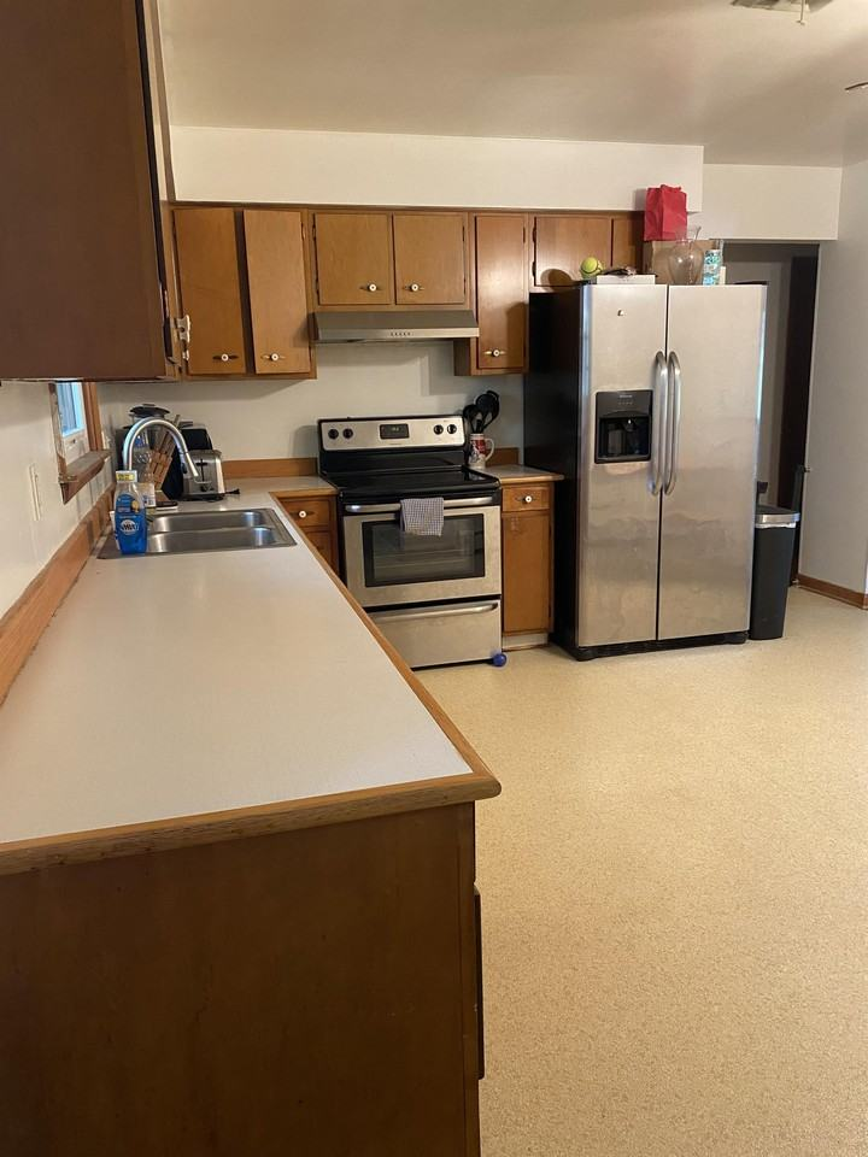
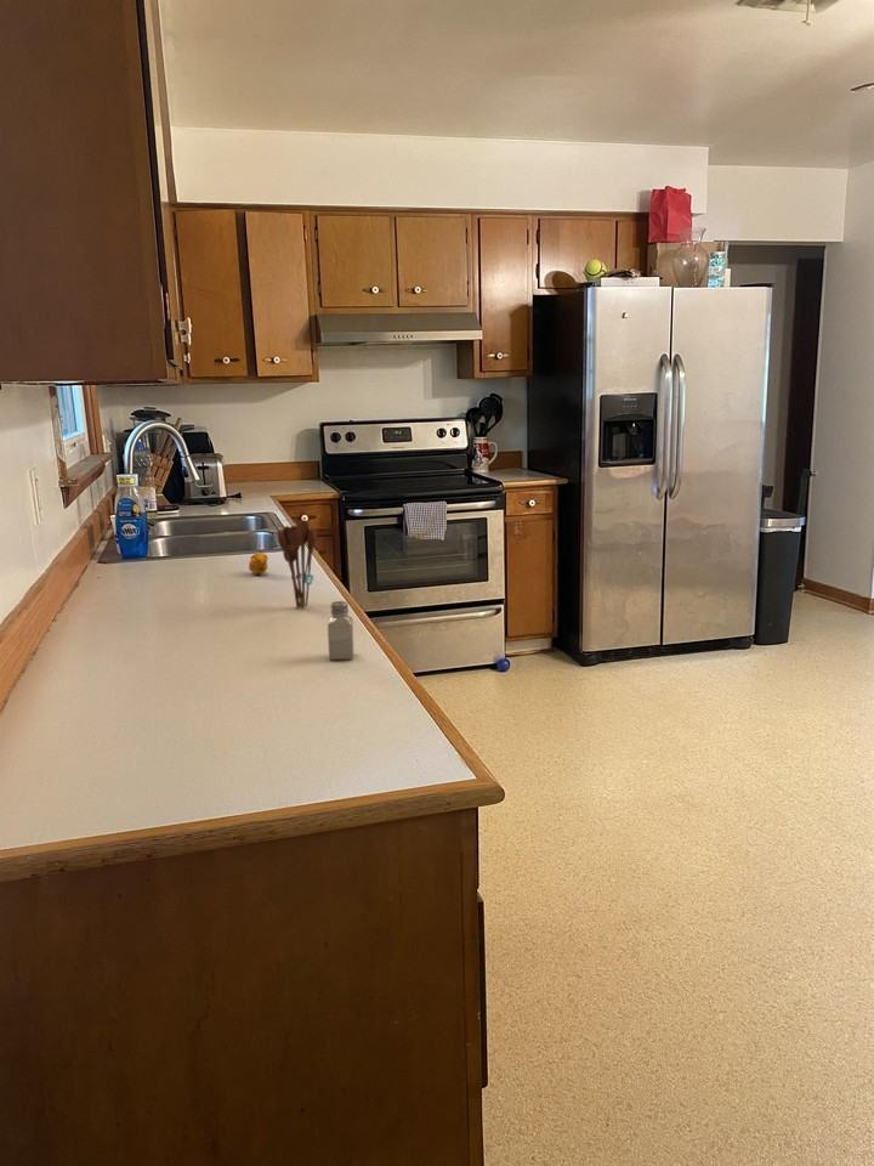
+ saltshaker [327,600,354,661]
+ orange [248,551,269,576]
+ utensil holder [277,519,318,610]
